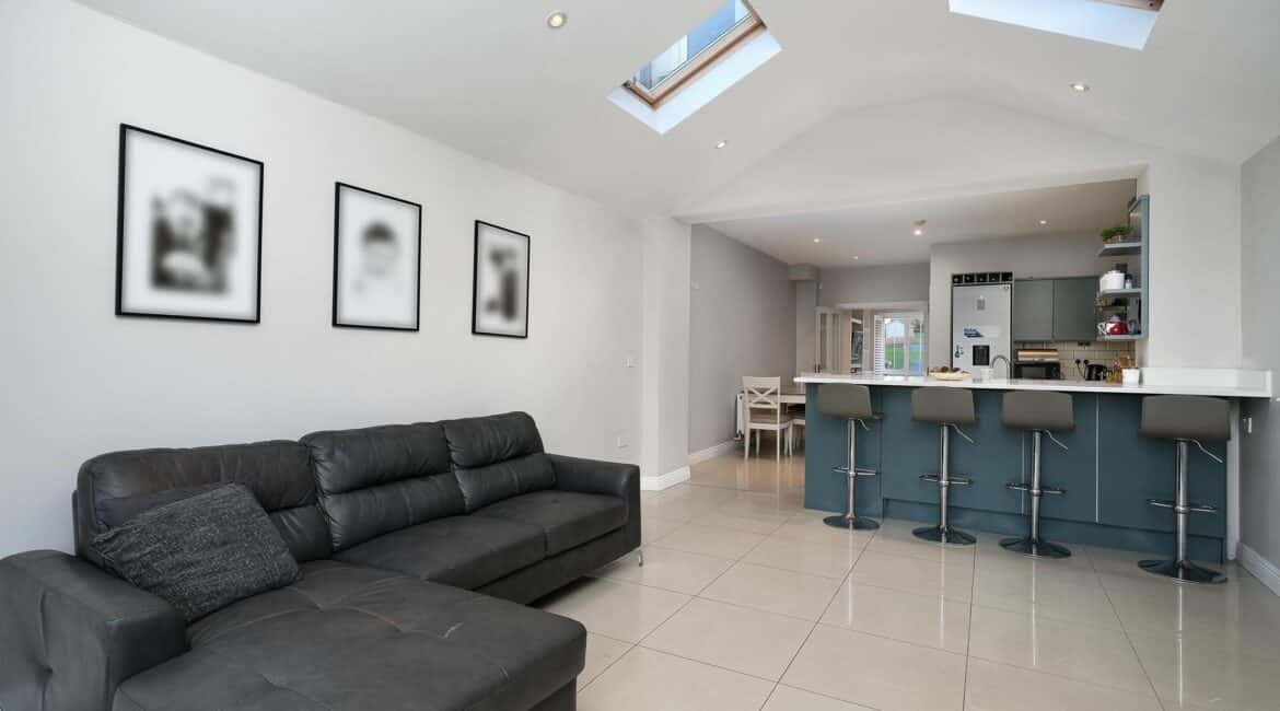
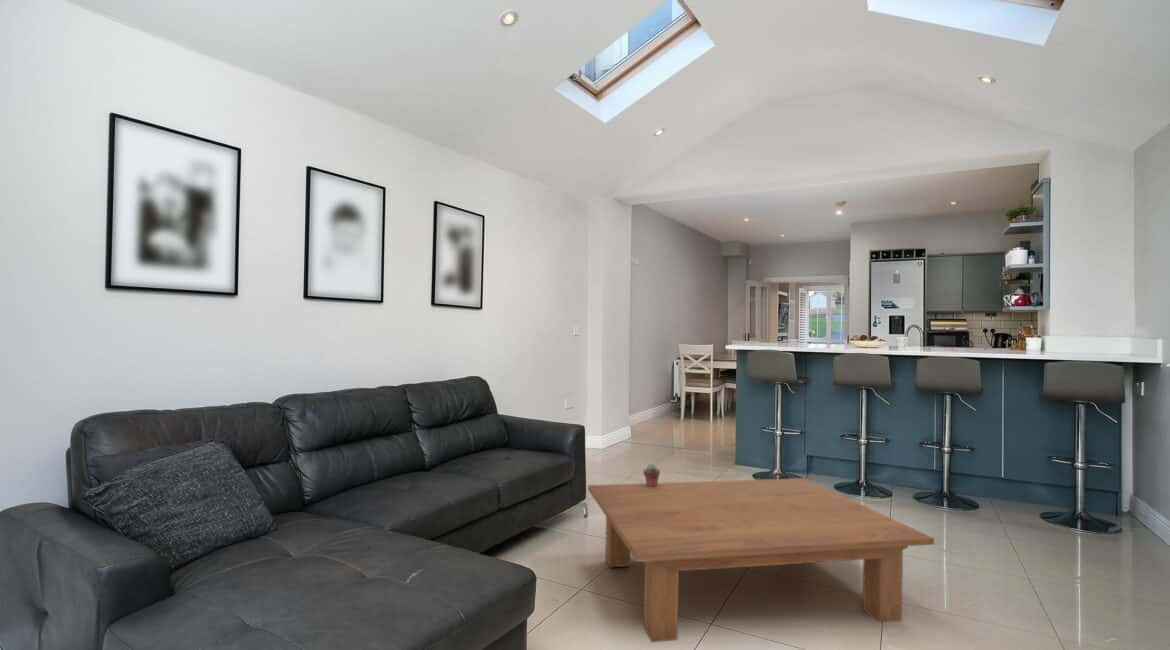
+ coffee table [587,477,935,643]
+ potted succulent [642,463,661,487]
